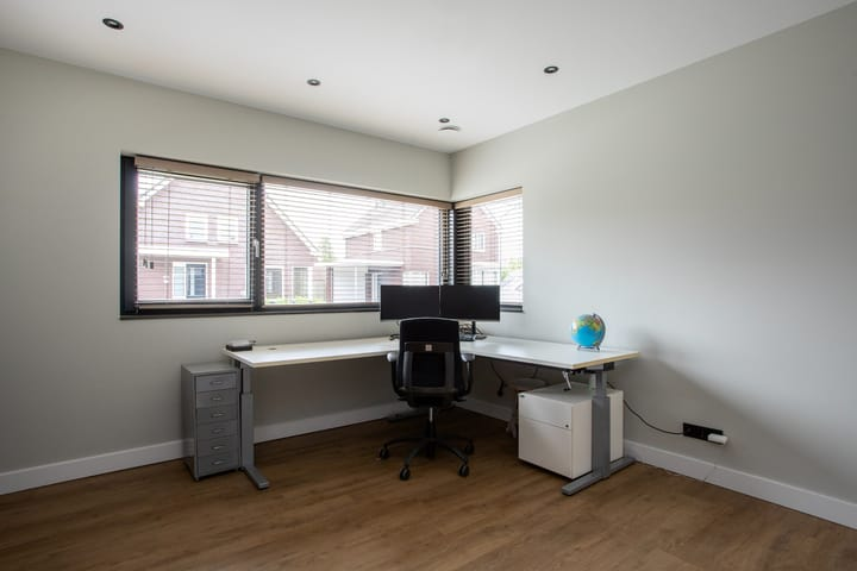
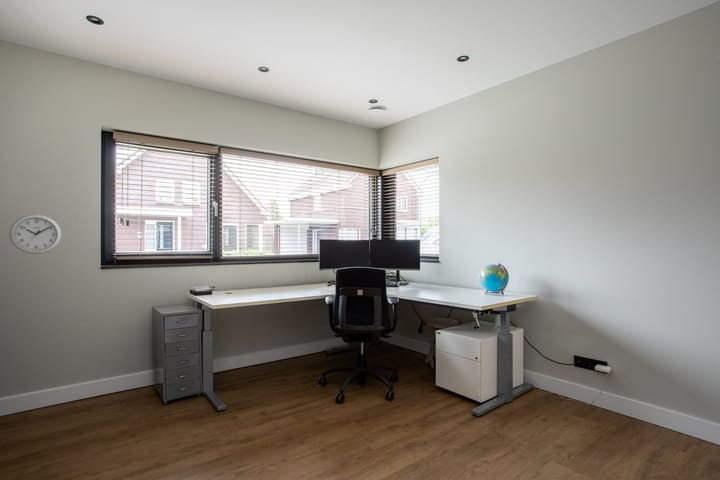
+ wall clock [8,213,63,255]
